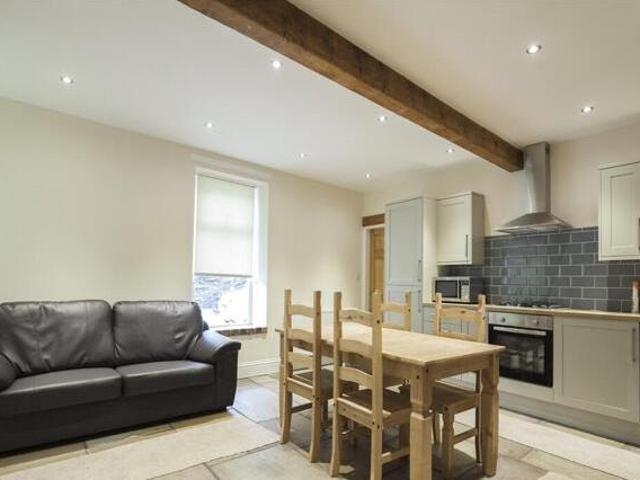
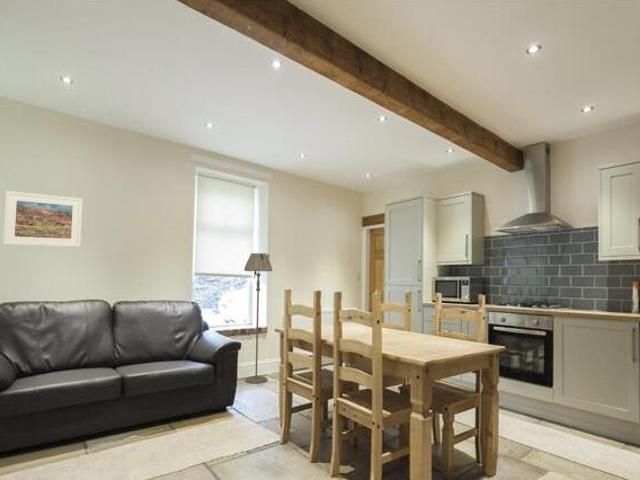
+ floor lamp [243,252,273,385]
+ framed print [2,190,83,248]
